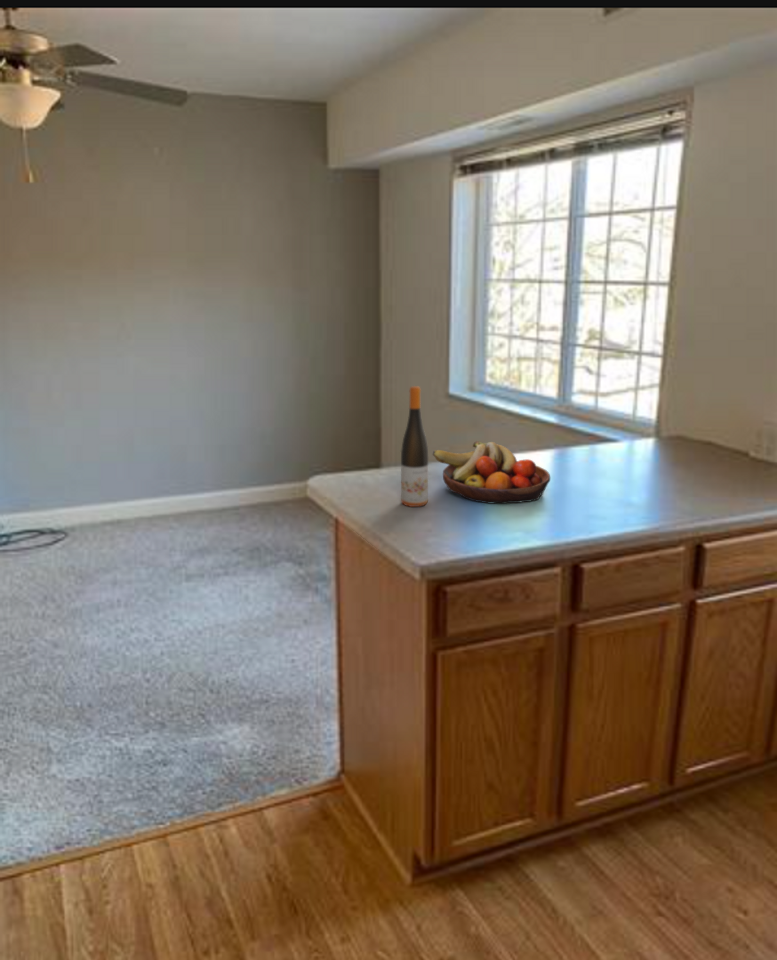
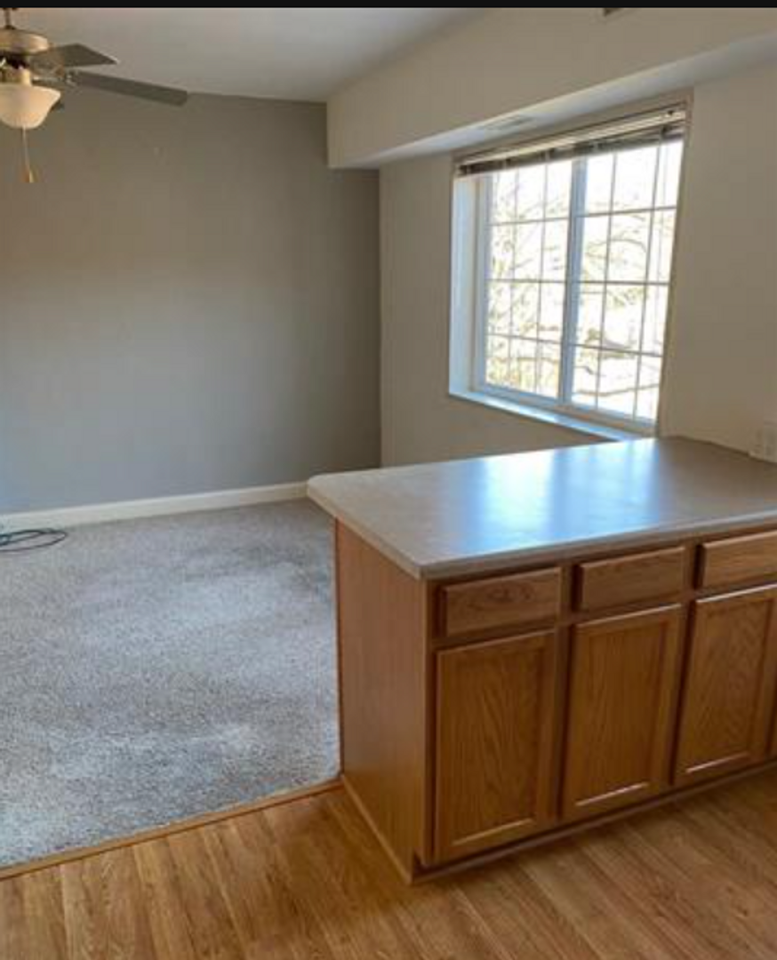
- fruit bowl [432,440,551,505]
- wine bottle [400,385,429,508]
